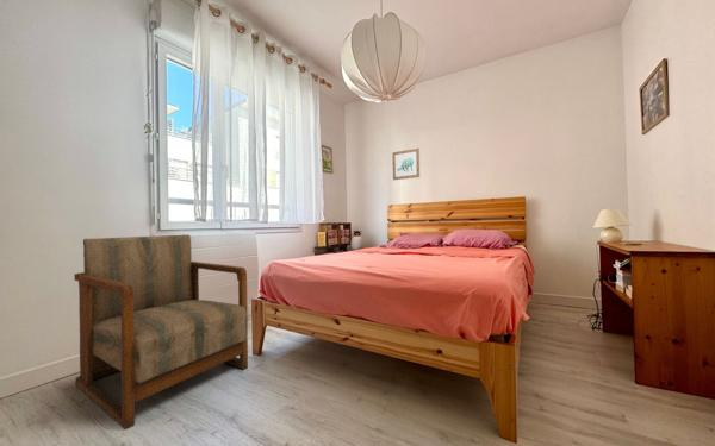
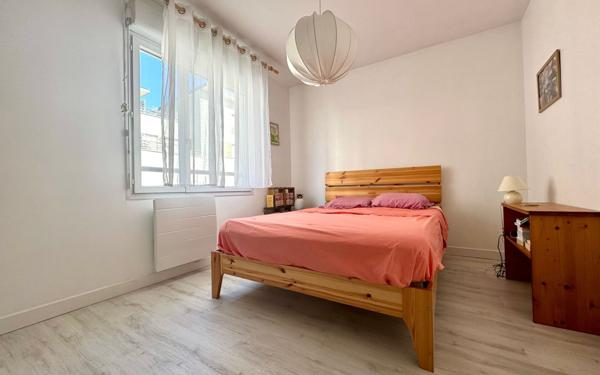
- wall art [391,147,421,181]
- armchair [73,233,249,431]
